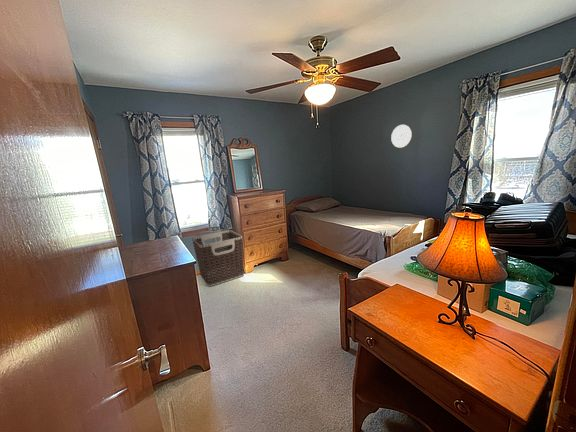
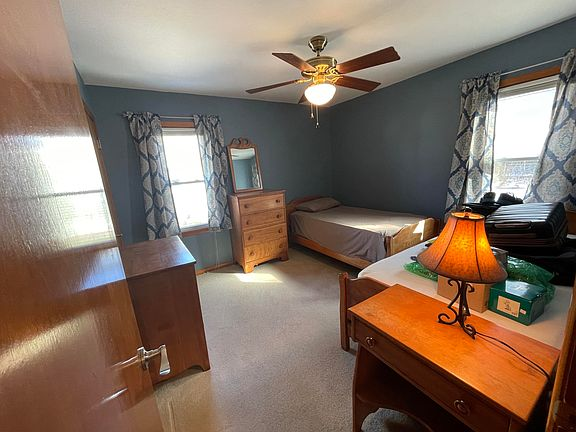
- clothes hamper [191,229,245,287]
- wall clock [390,124,413,149]
